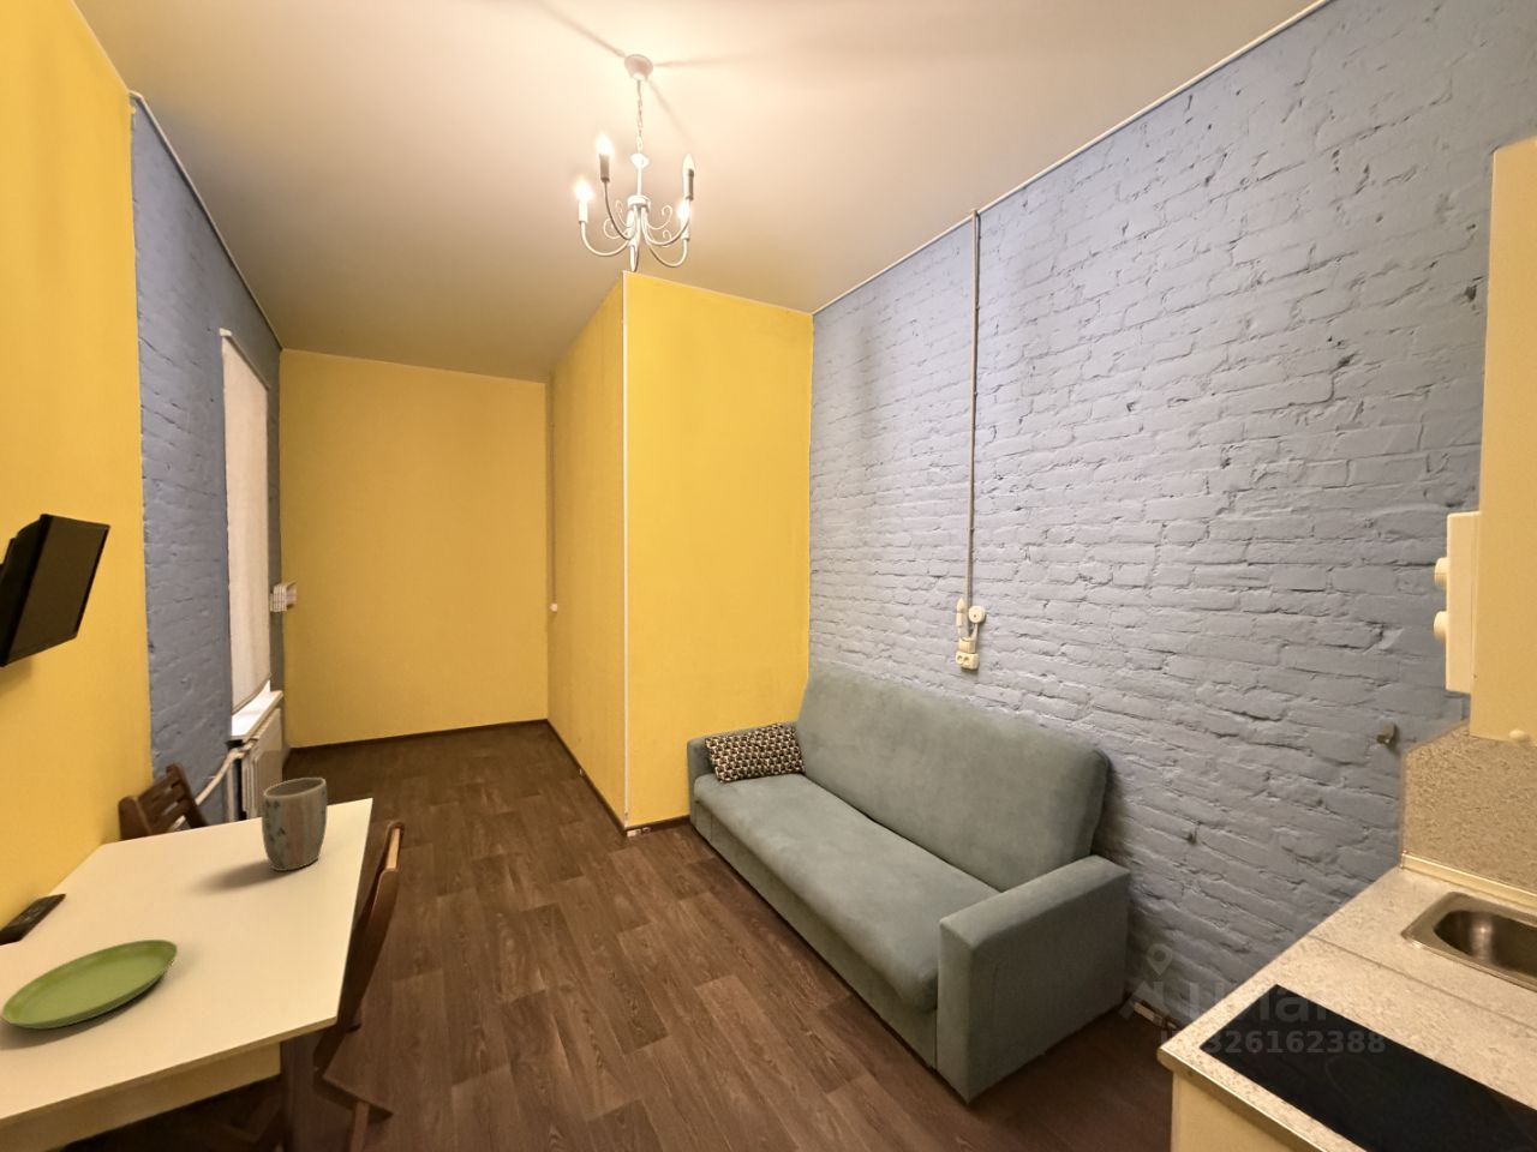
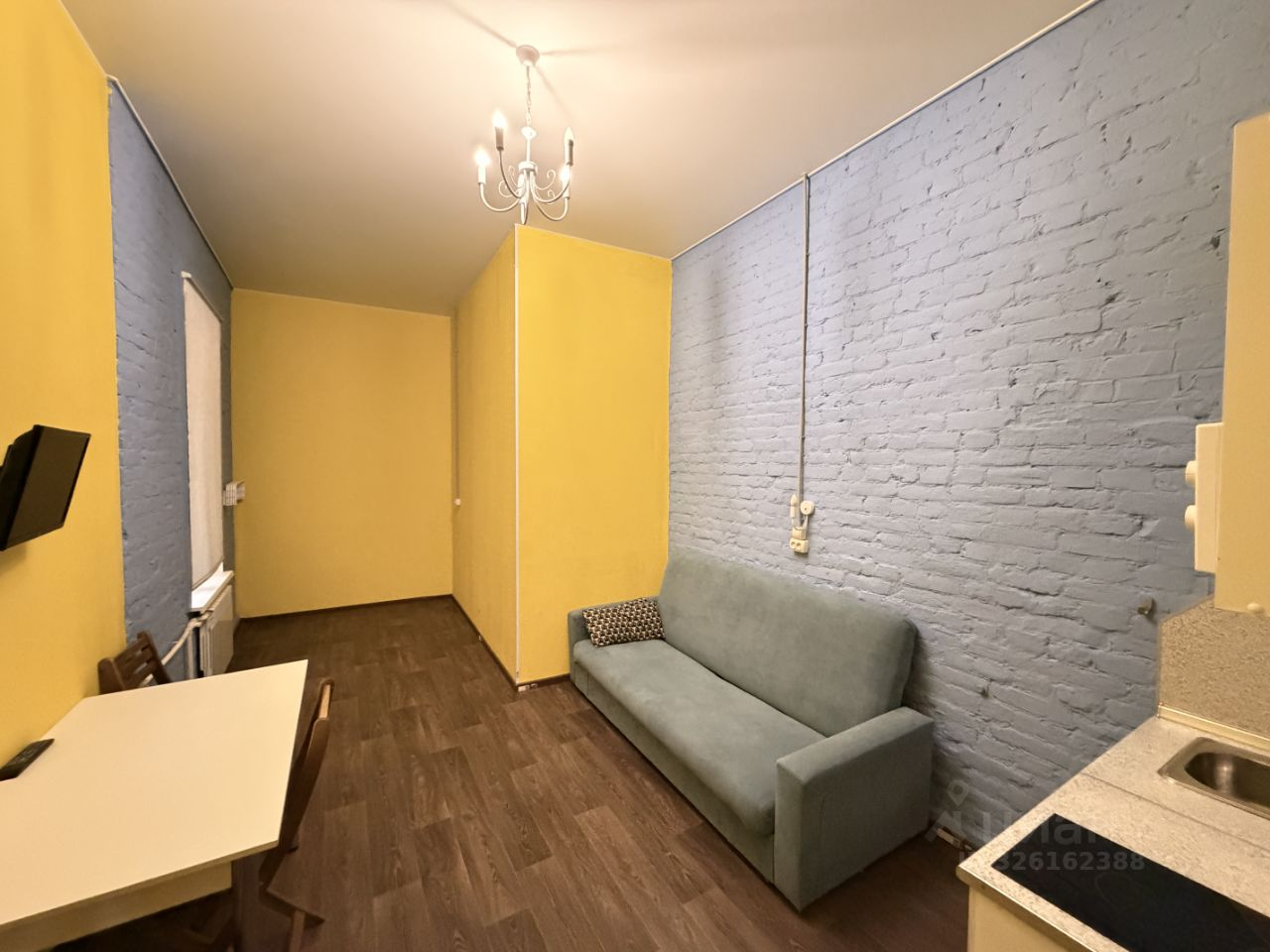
- plant pot [260,777,329,872]
- saucer [0,938,179,1031]
